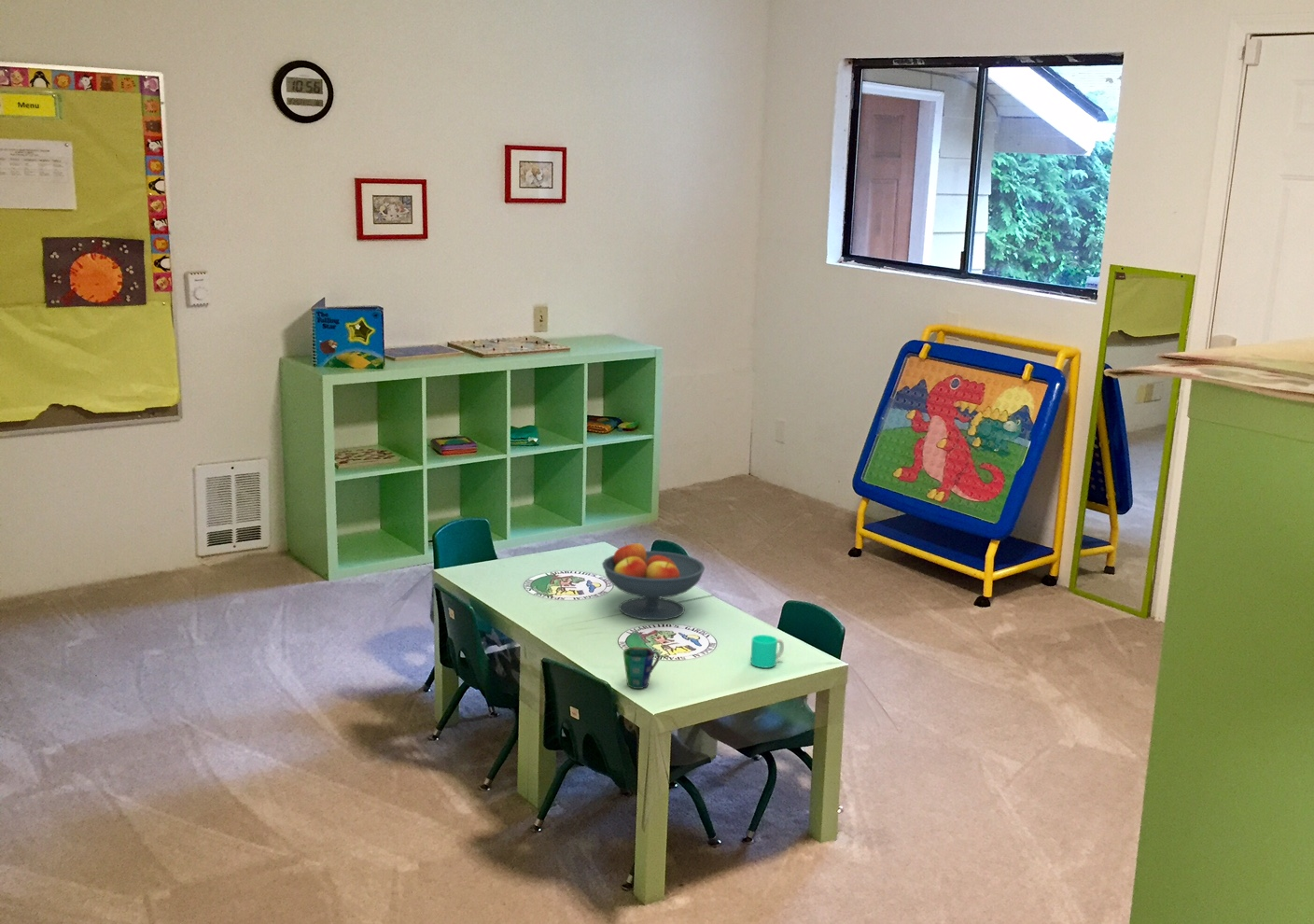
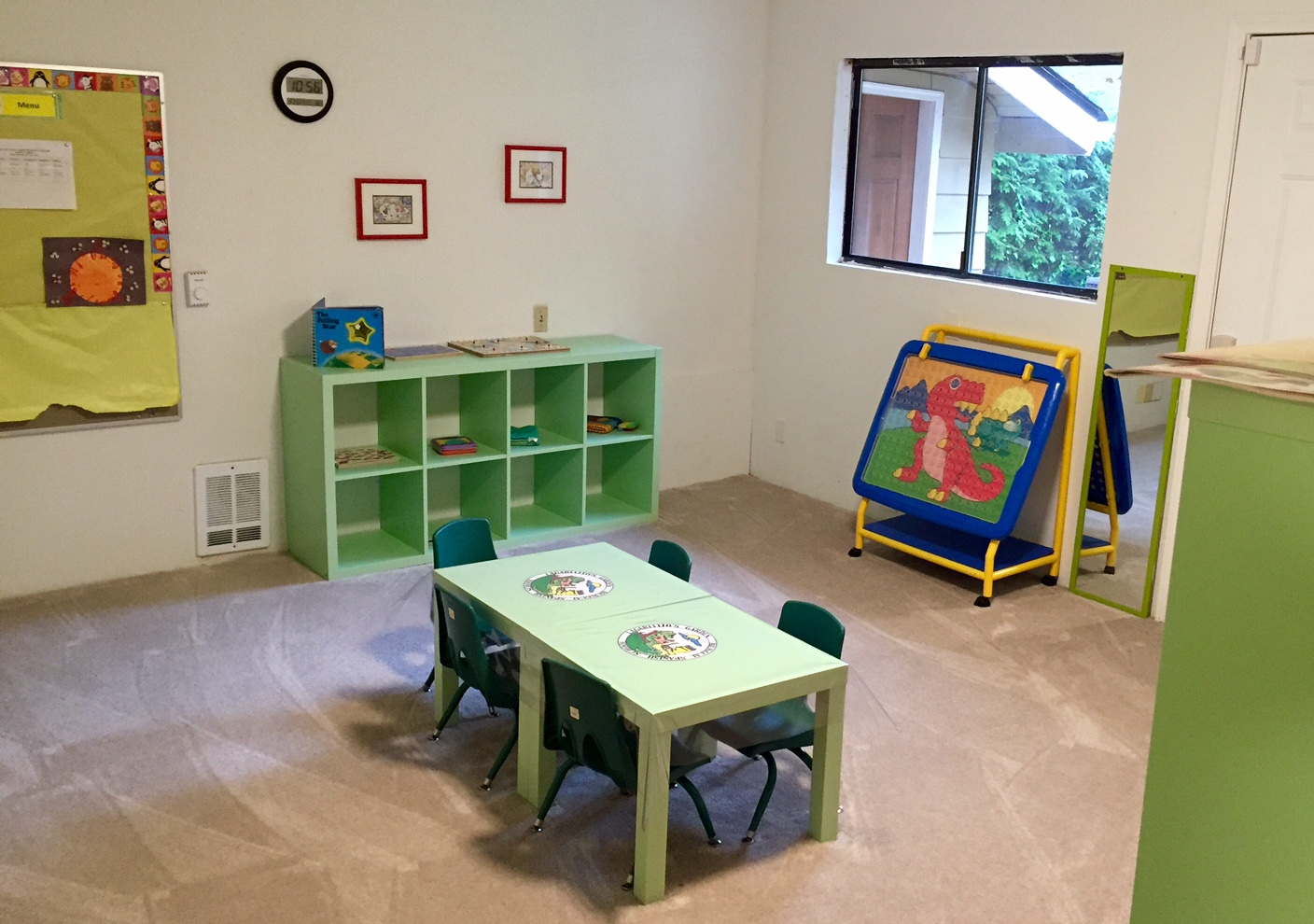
- cup [622,646,661,690]
- cup [749,634,785,668]
- fruit bowl [601,540,706,621]
